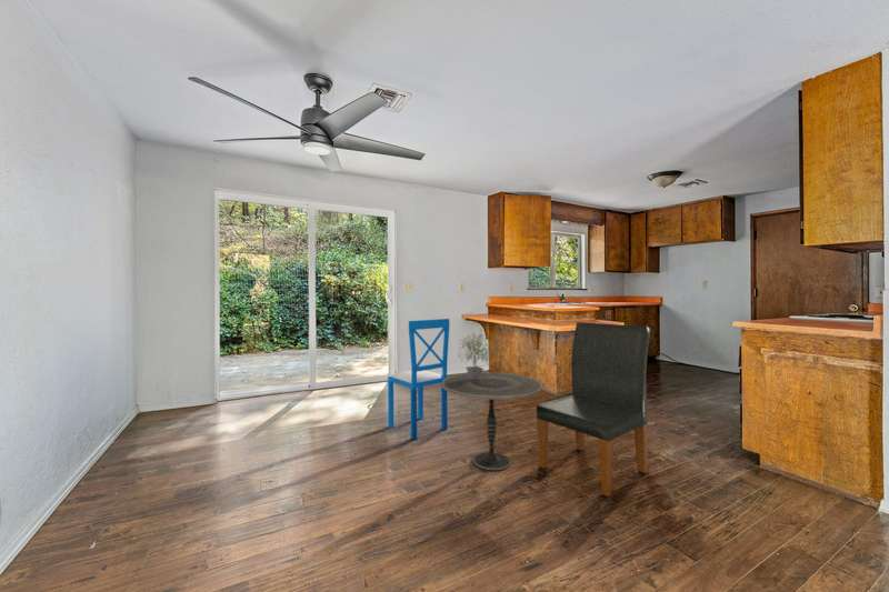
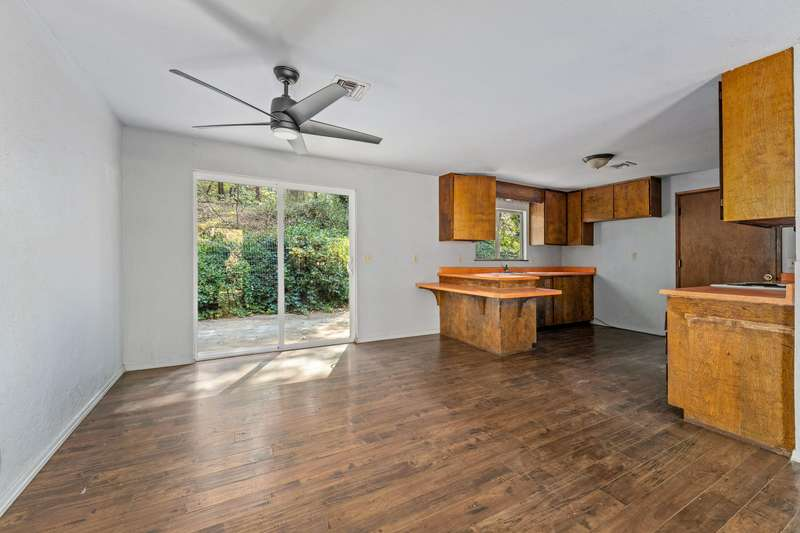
- side table [442,371,543,471]
- potted plant [457,328,498,380]
- dining chair [387,318,450,440]
- dining chair [536,321,651,498]
